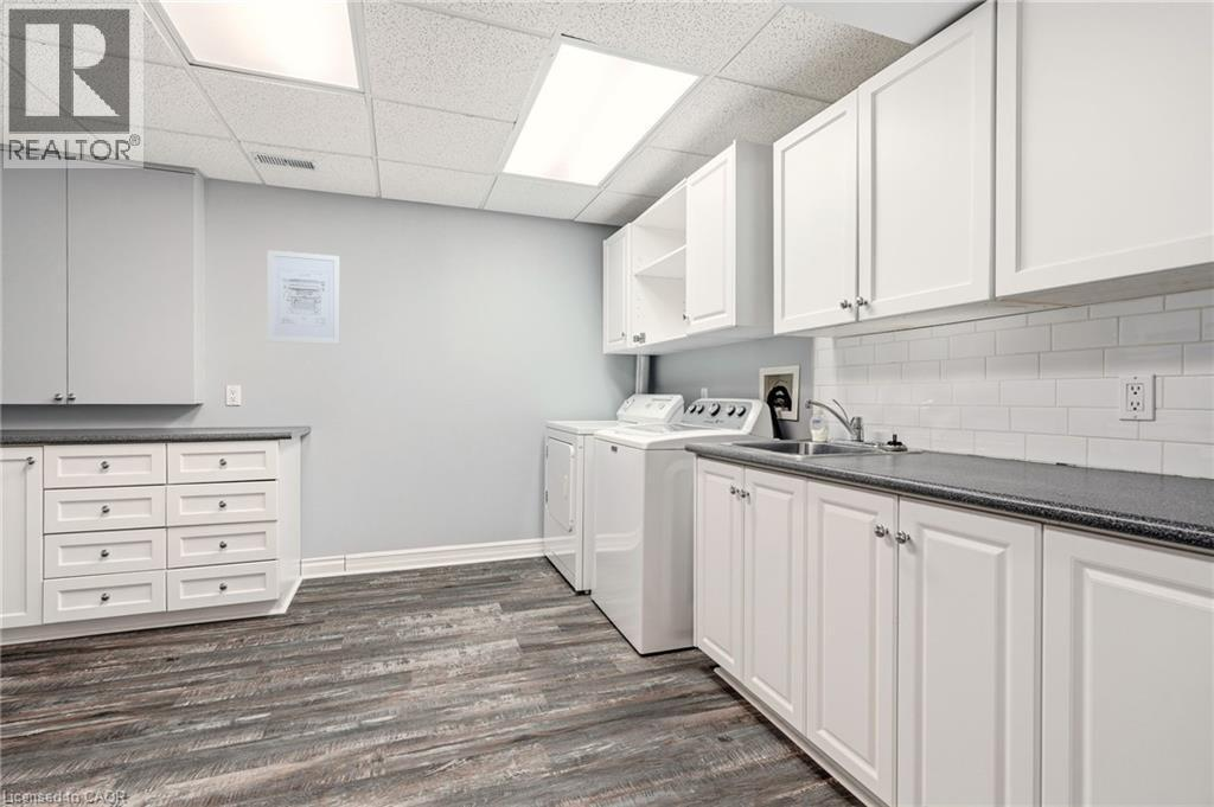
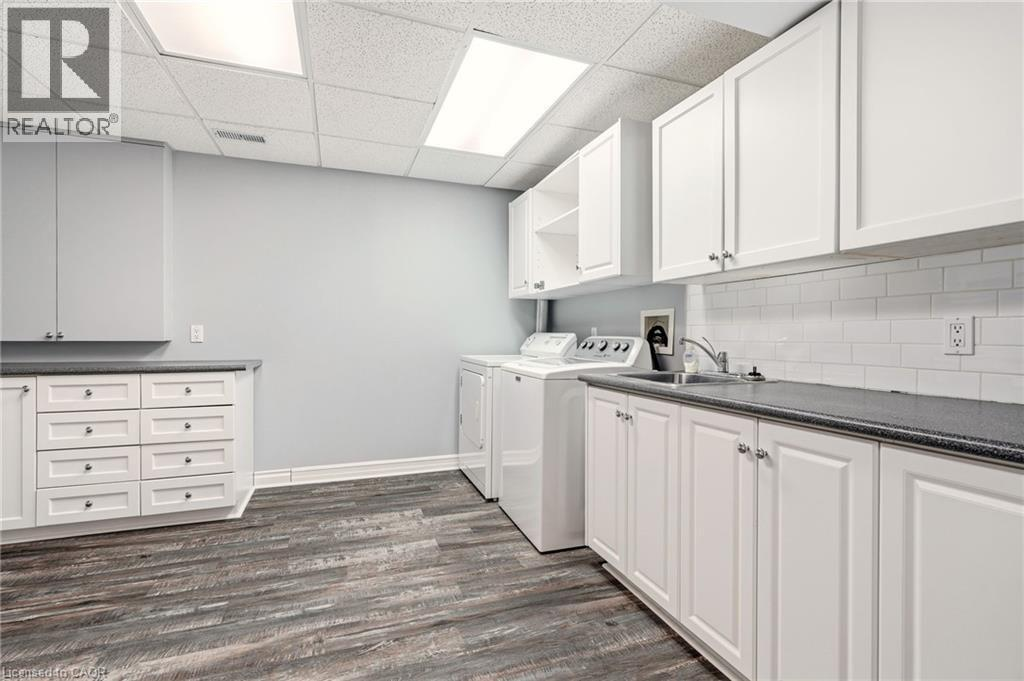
- wall art [267,249,341,345]
